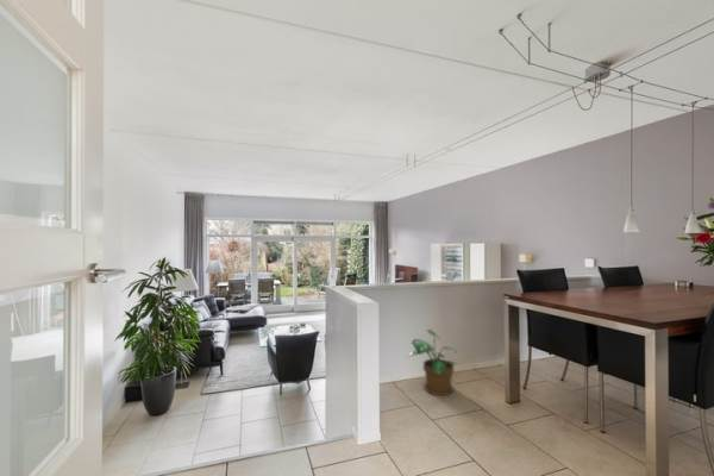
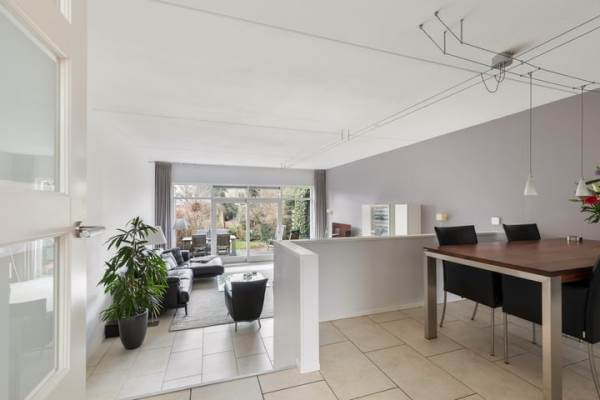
- potted plant [406,328,458,396]
